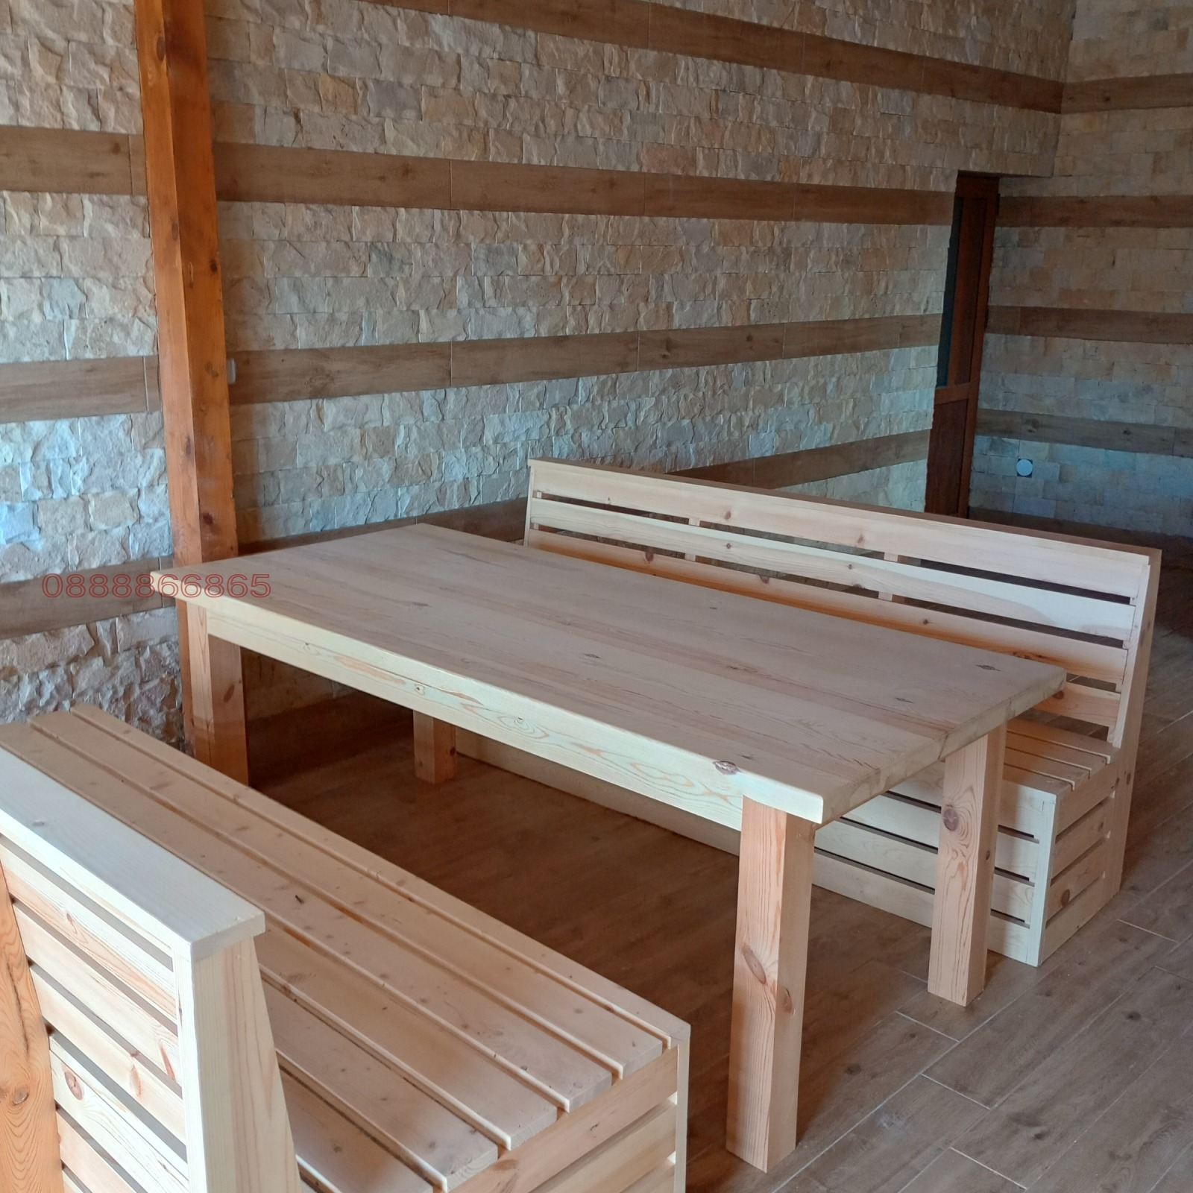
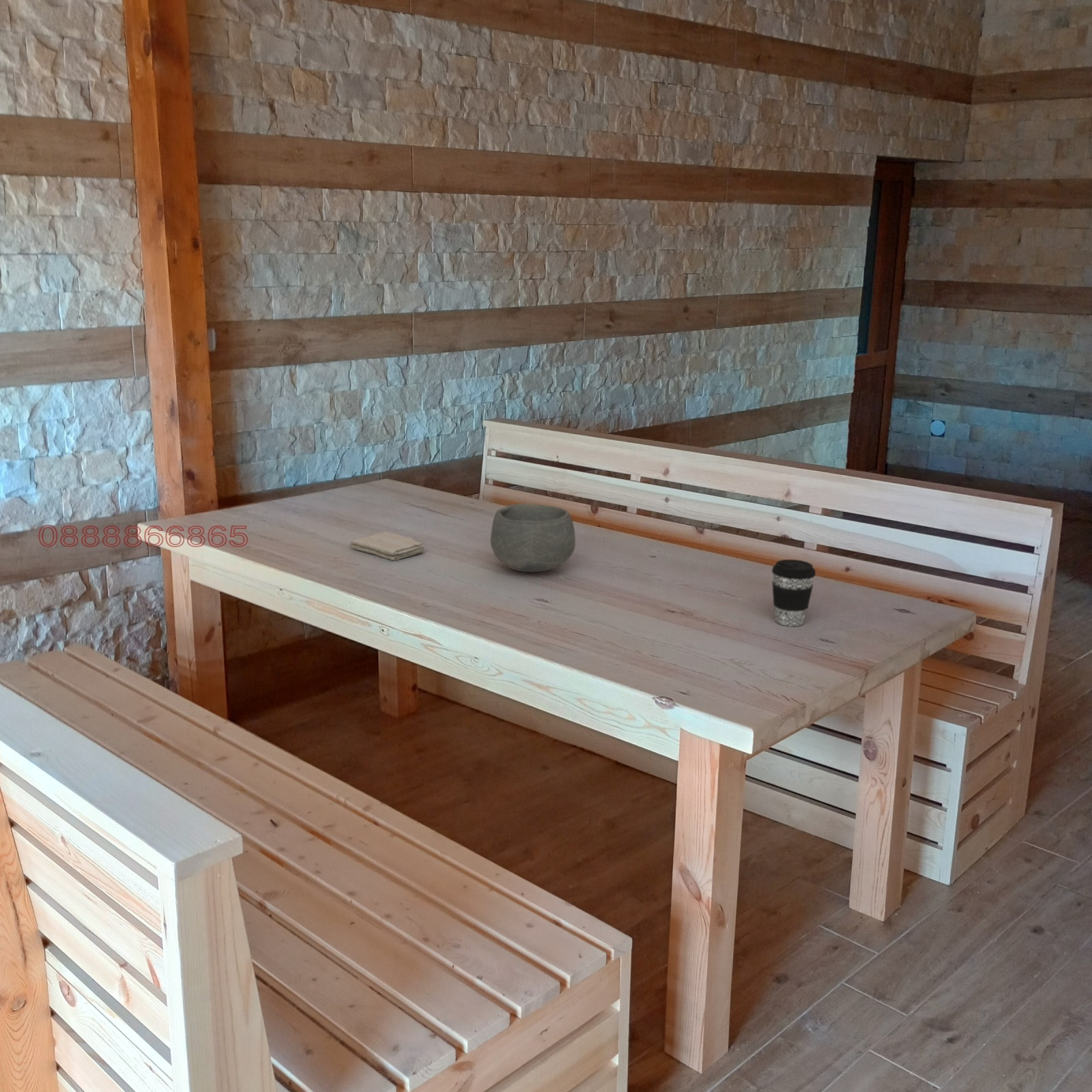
+ bowl [490,503,576,573]
+ coffee cup [771,559,816,627]
+ washcloth [349,531,426,562]
